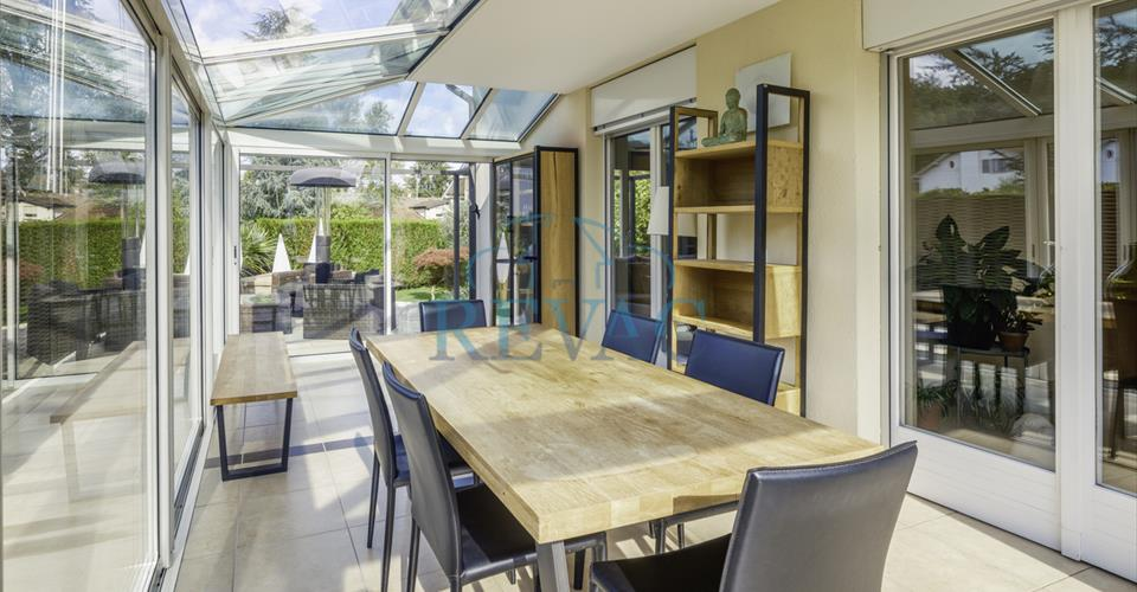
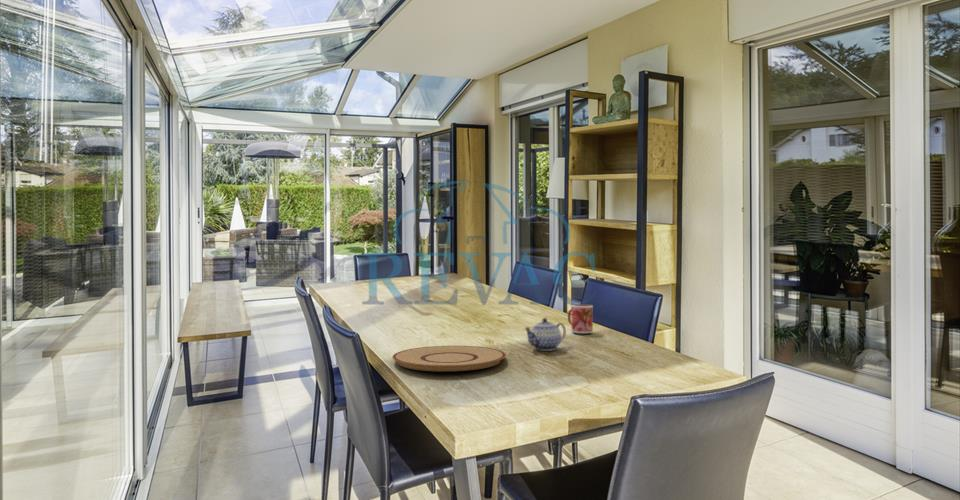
+ teapot [523,317,567,352]
+ mug [567,303,594,334]
+ plate [391,345,507,372]
